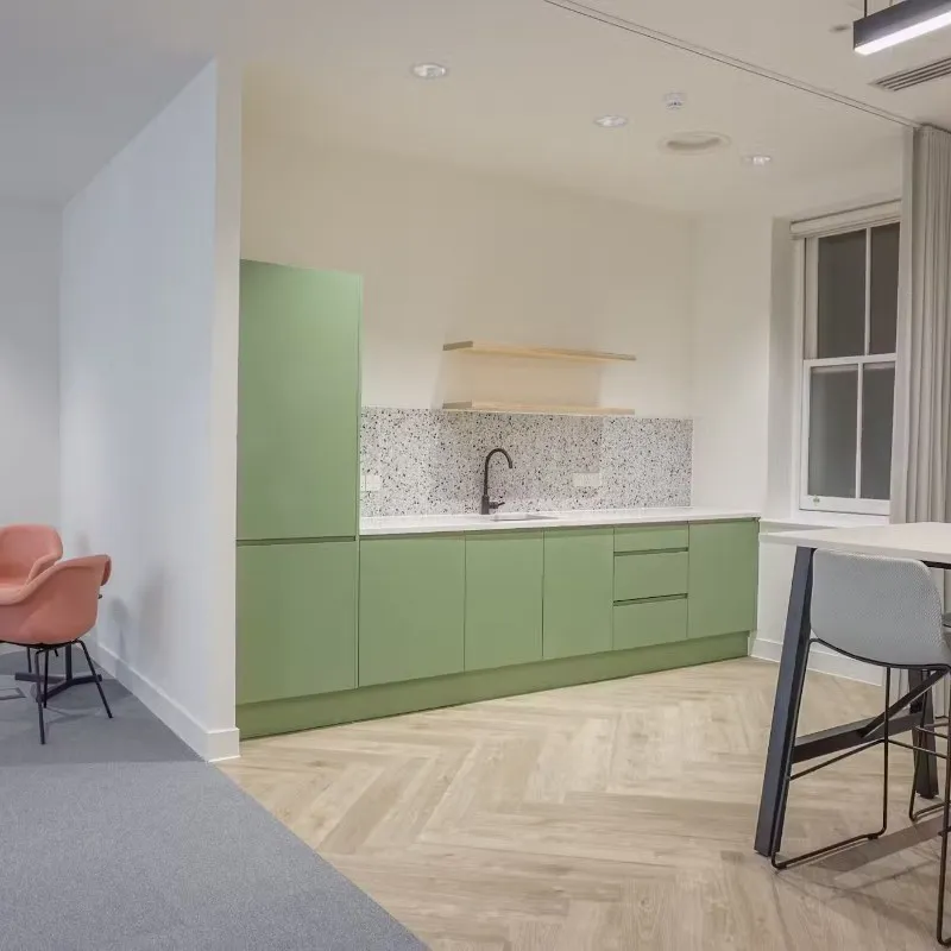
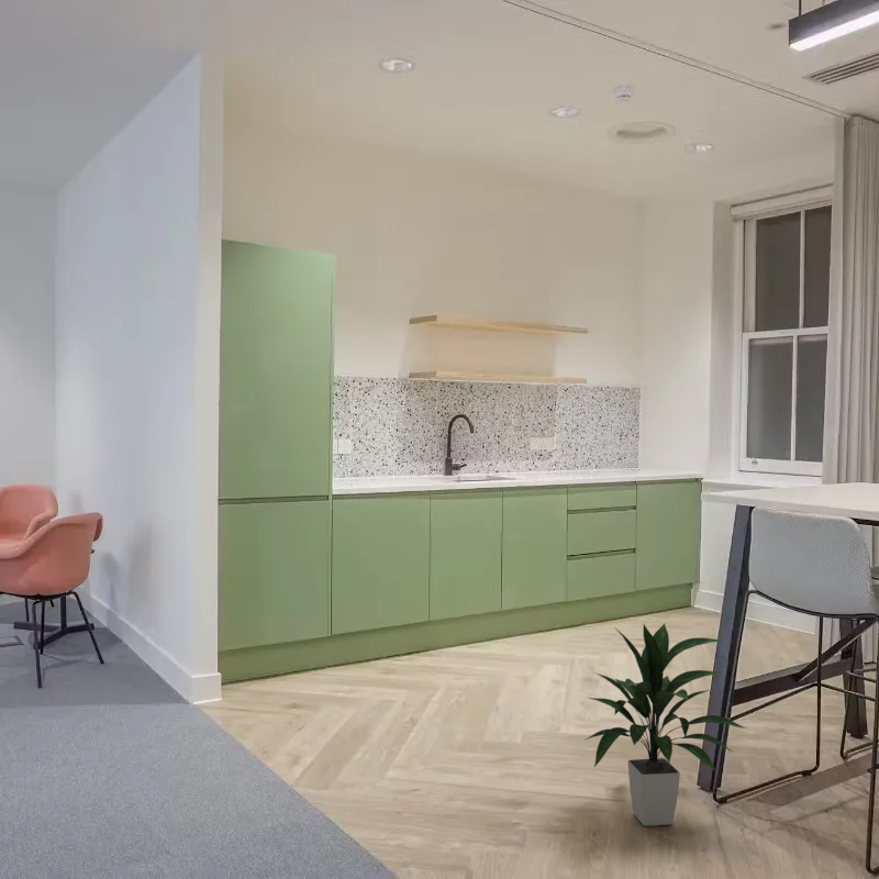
+ indoor plant [586,622,747,827]
